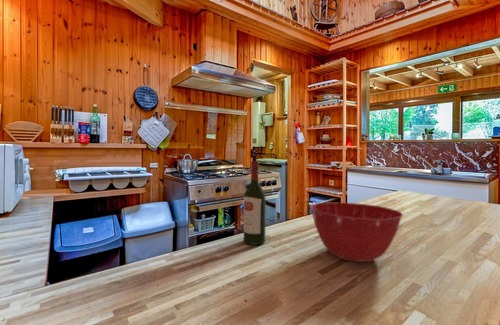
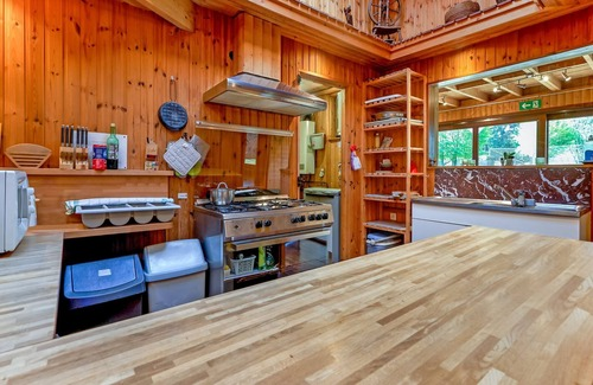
- wine bottle [243,160,266,246]
- mixing bowl [309,202,404,263]
